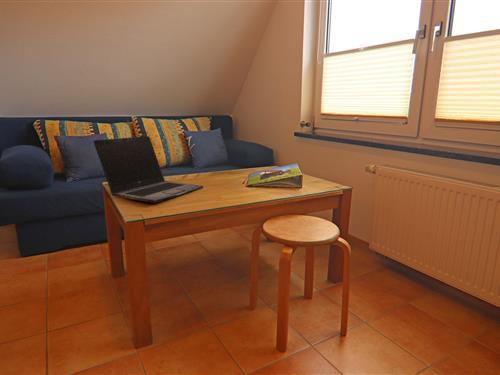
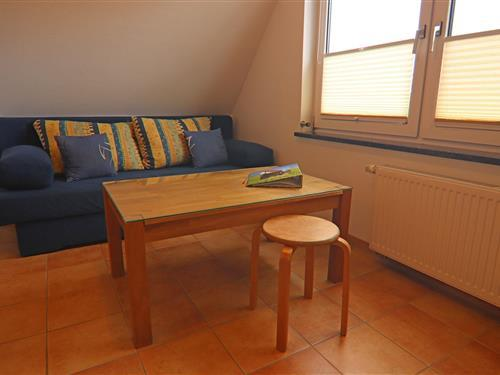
- laptop [92,135,204,204]
